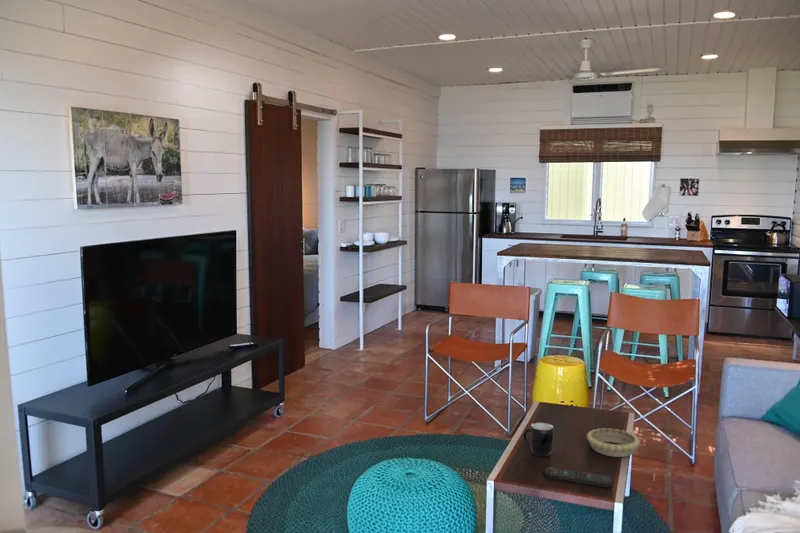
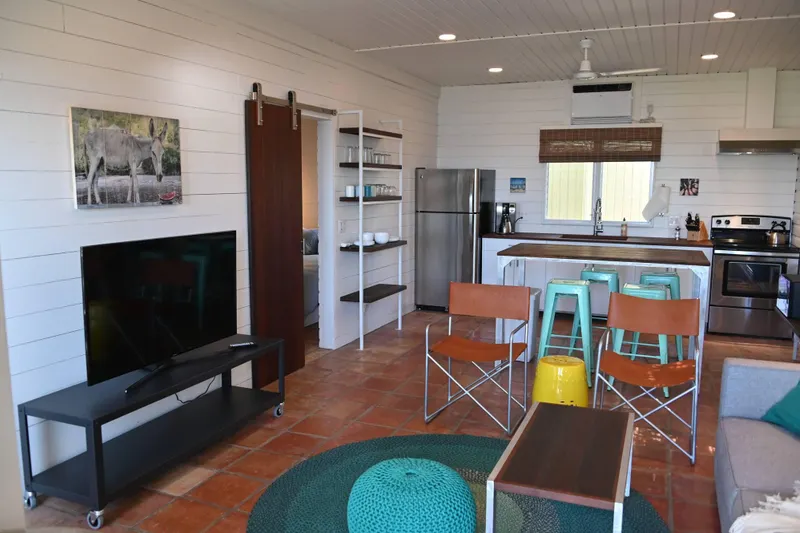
- remote control [544,466,613,489]
- mug [522,421,555,458]
- decorative bowl [586,427,641,458]
